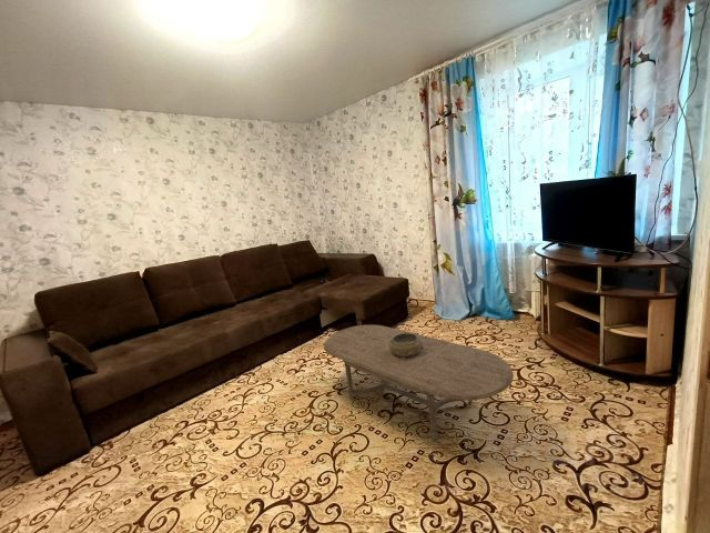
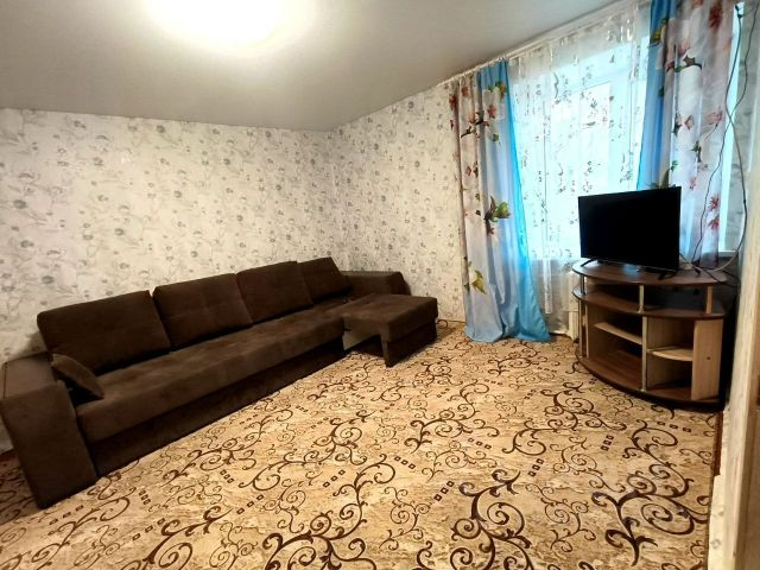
- decorative bowl [389,332,423,360]
- coffee table [323,324,515,443]
